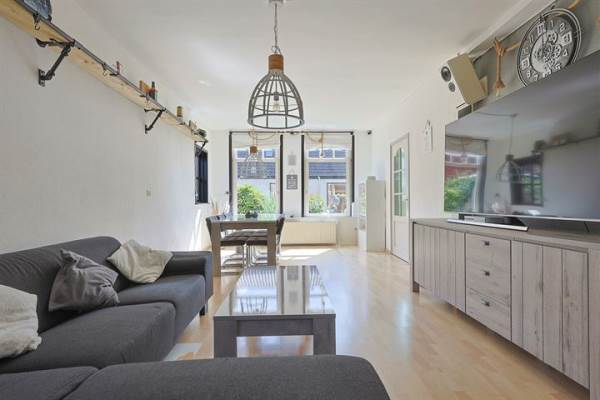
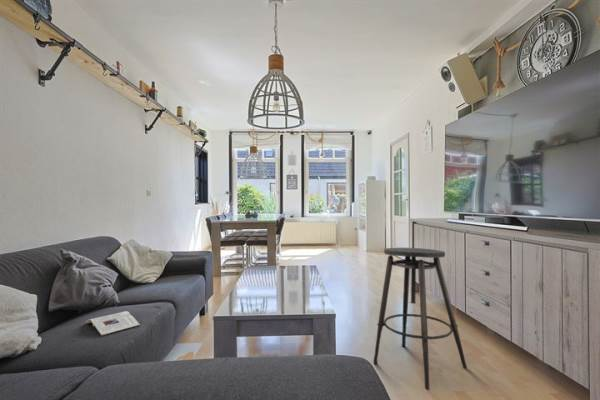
+ magazine [84,310,141,337]
+ stool [373,247,468,391]
